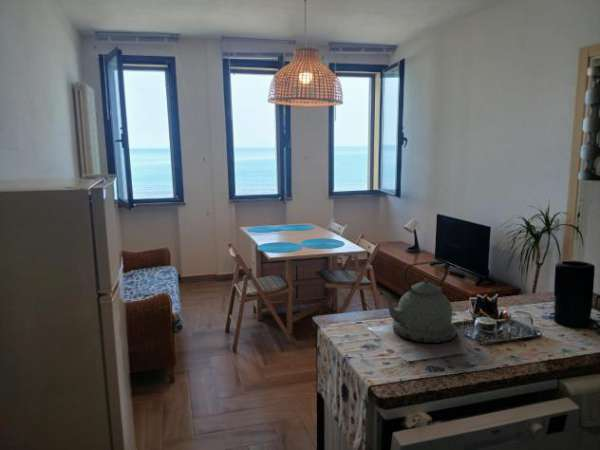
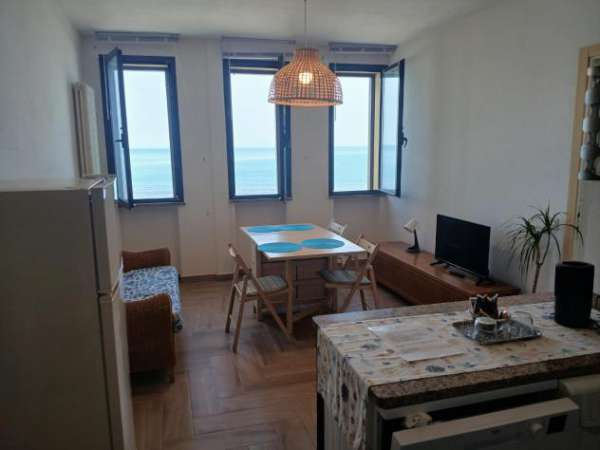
- kettle [379,260,458,344]
